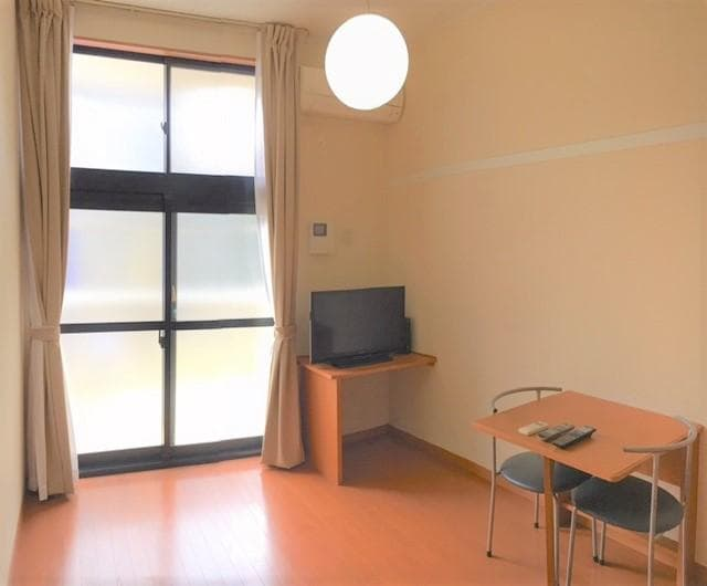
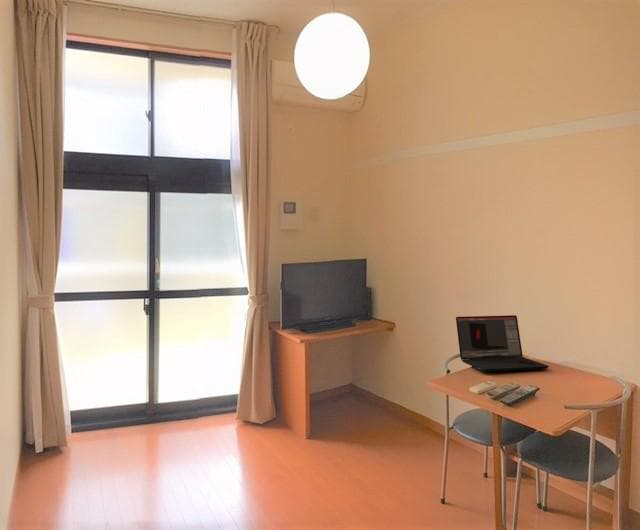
+ laptop [455,314,550,373]
